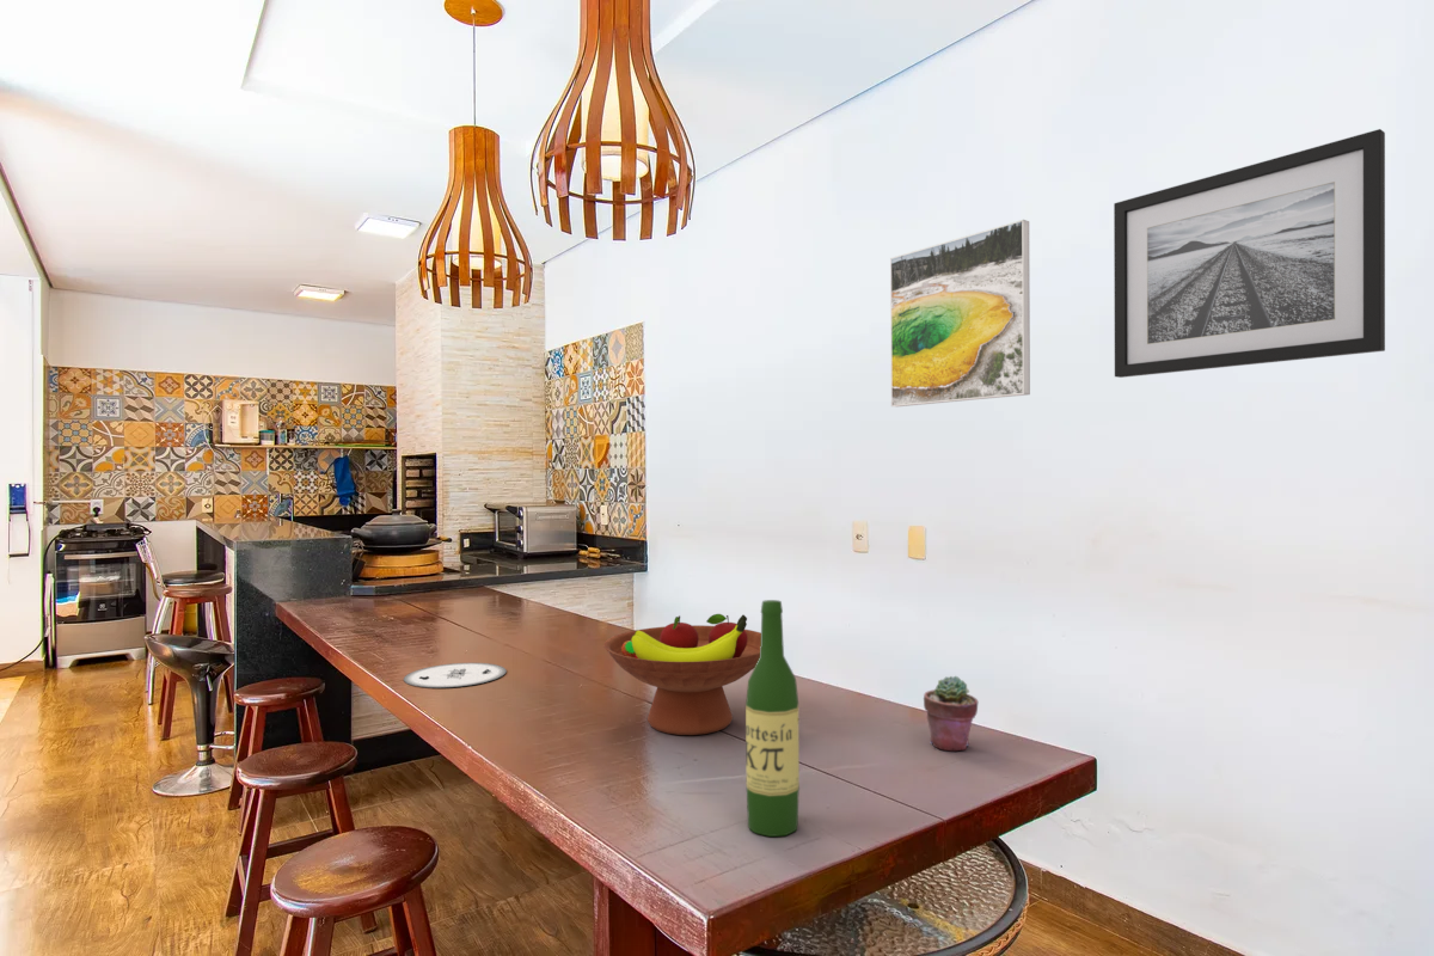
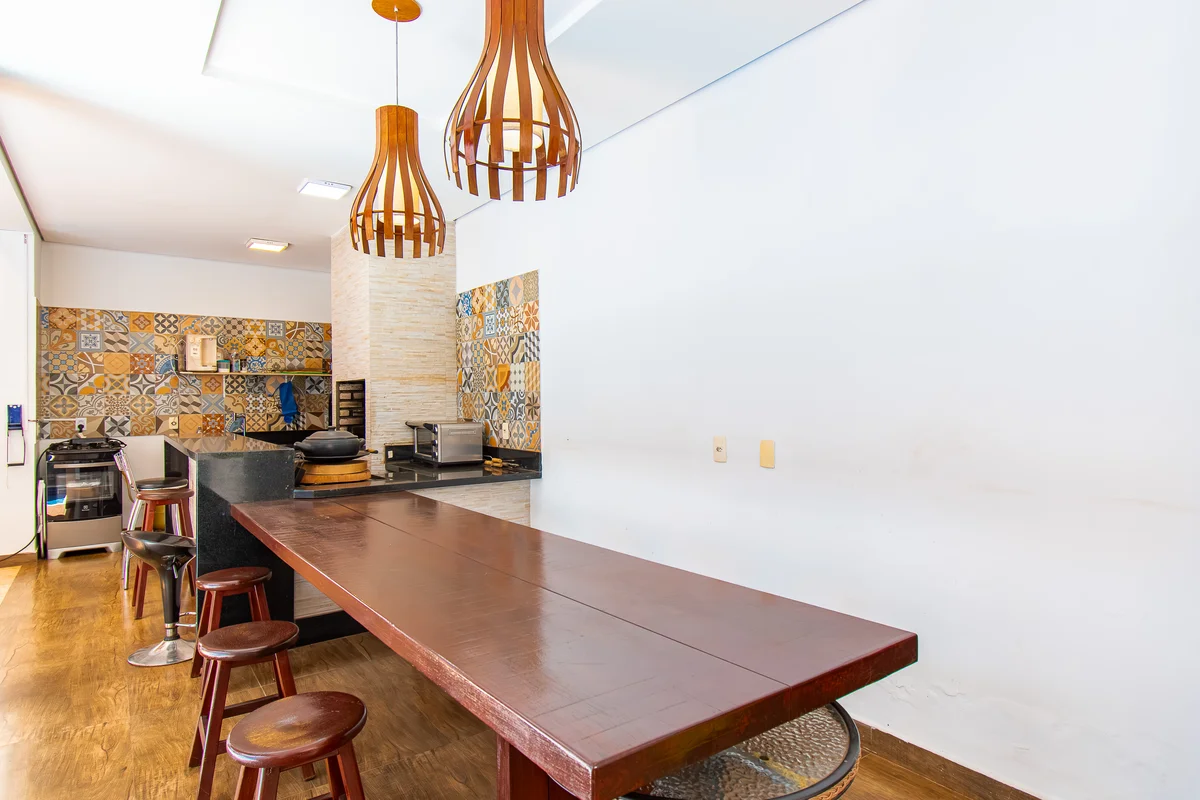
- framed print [889,219,1031,407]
- wine bottle [744,599,801,838]
- fruit bowl [602,613,761,736]
- plate [403,662,508,688]
- potted succulent [923,675,979,752]
- wall art [1113,128,1386,379]
